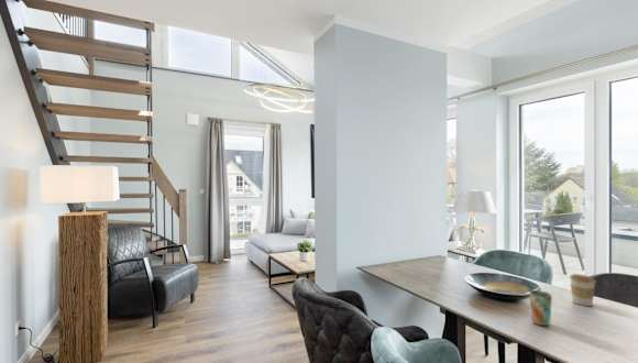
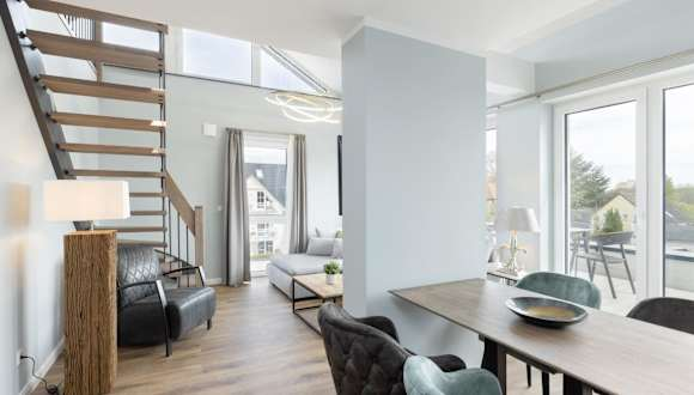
- coffee cup [569,273,597,307]
- cup [529,289,553,327]
